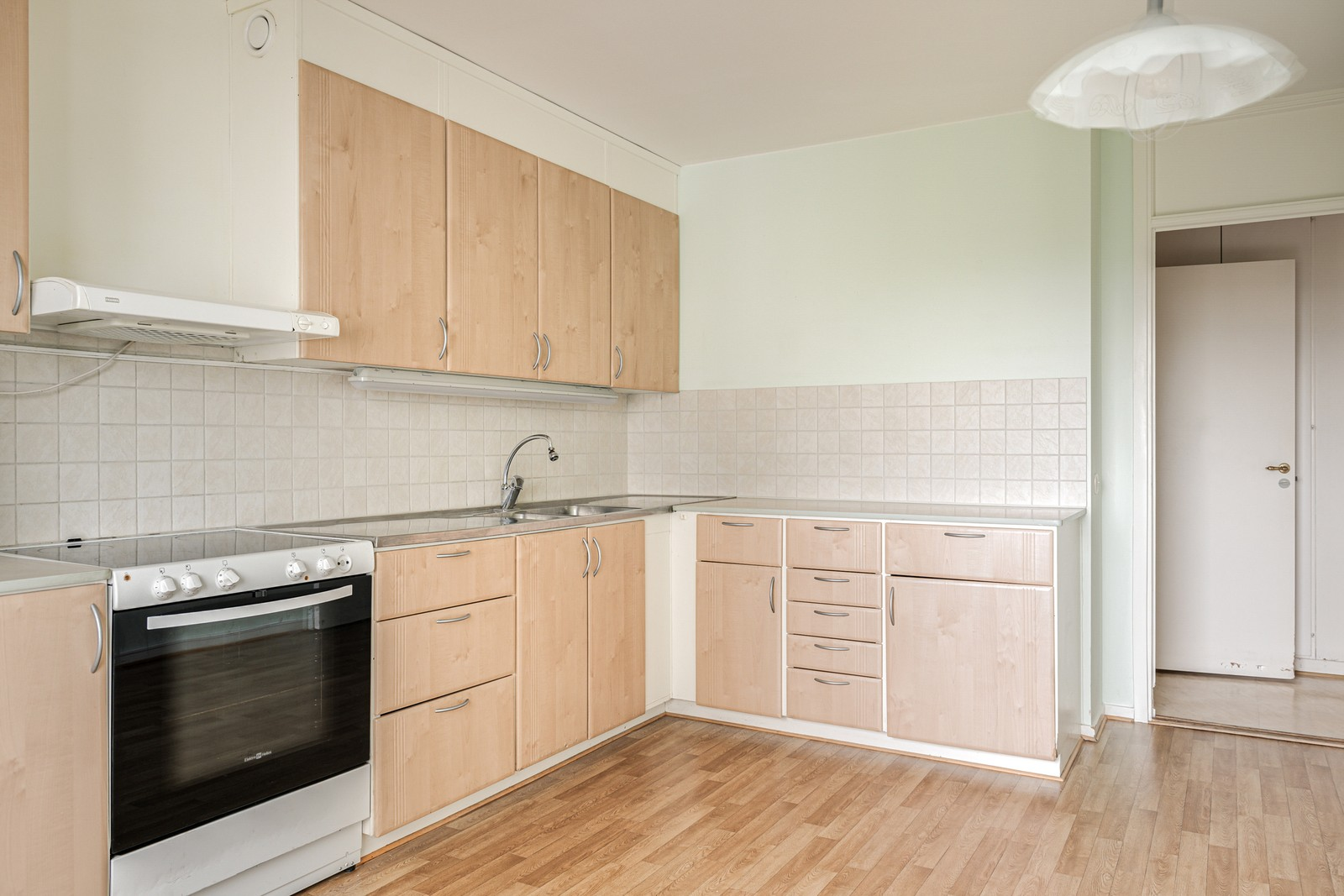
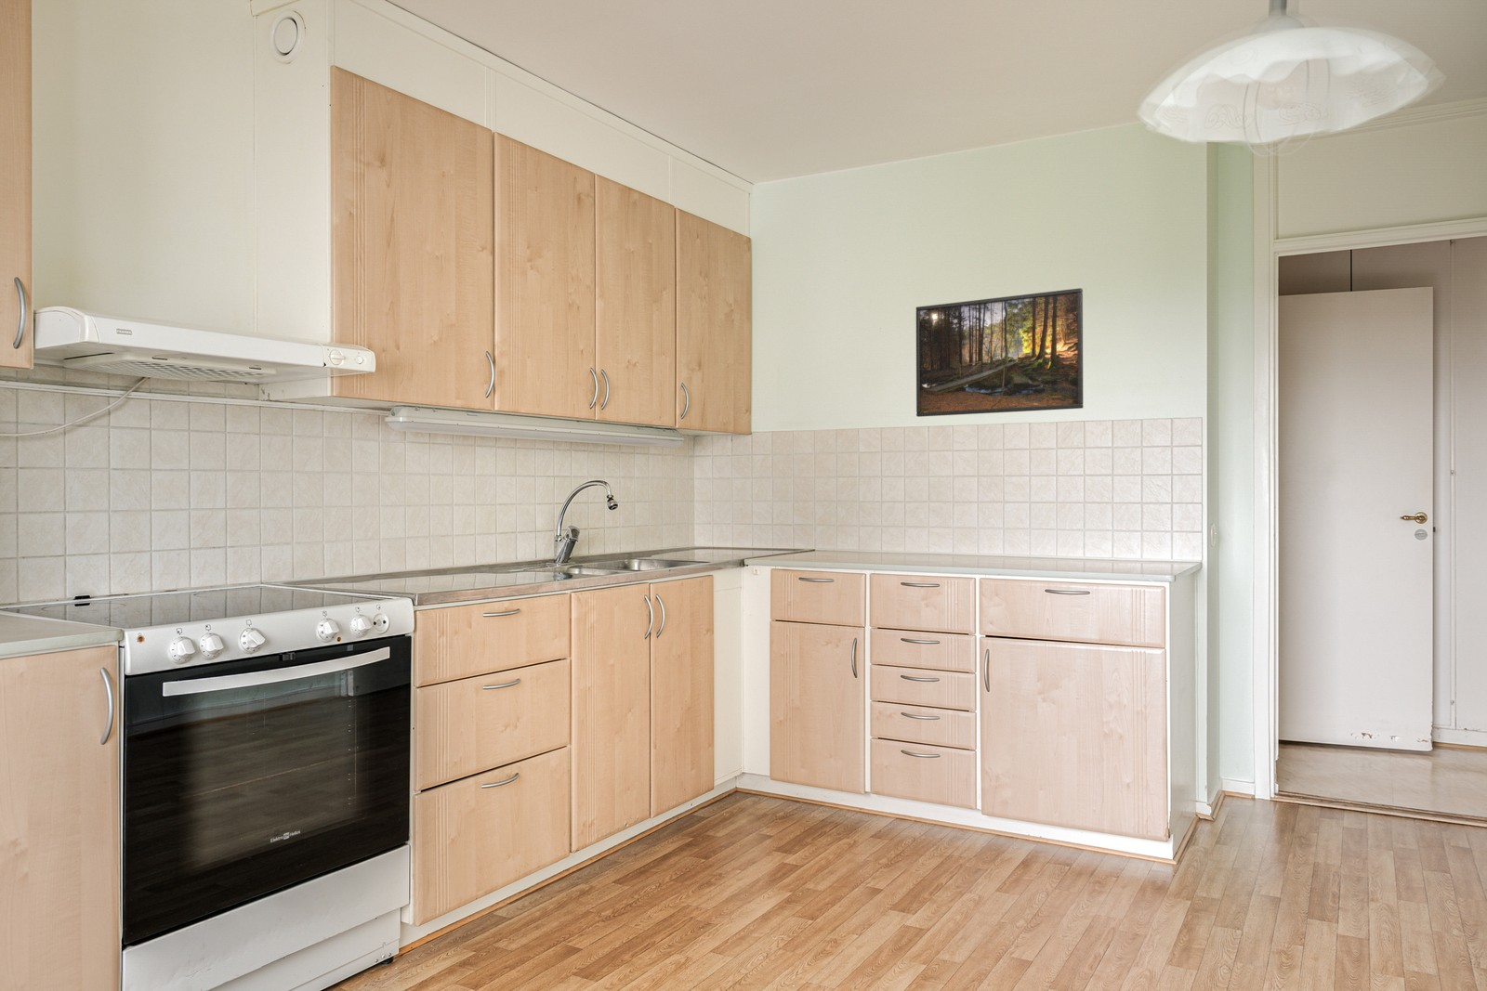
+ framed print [915,286,1084,418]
